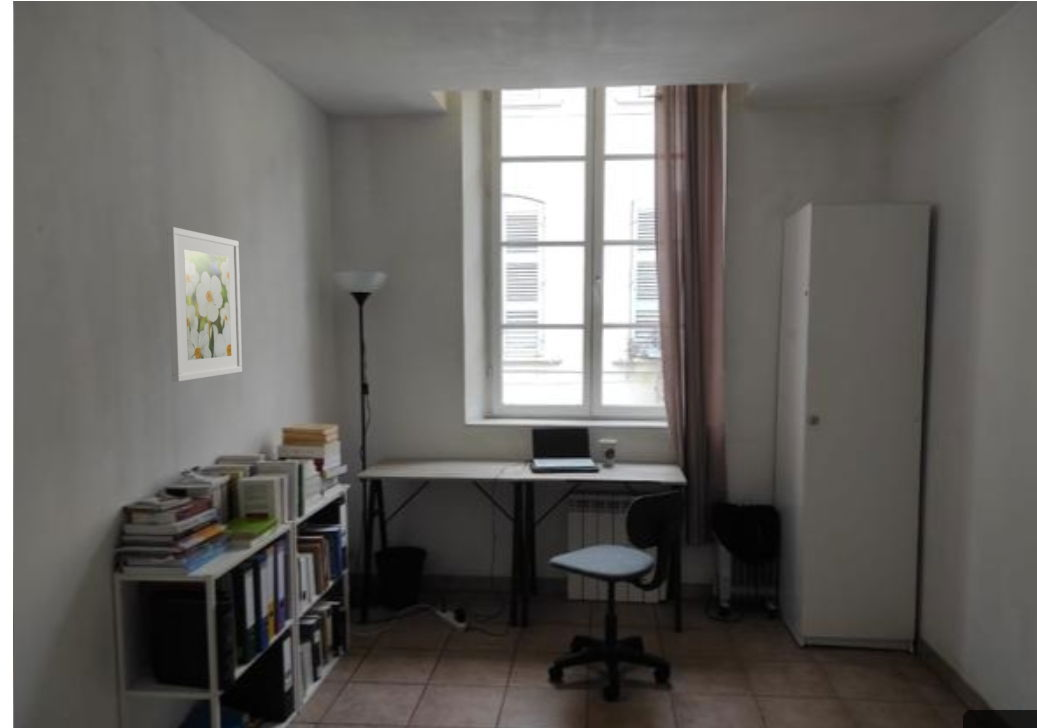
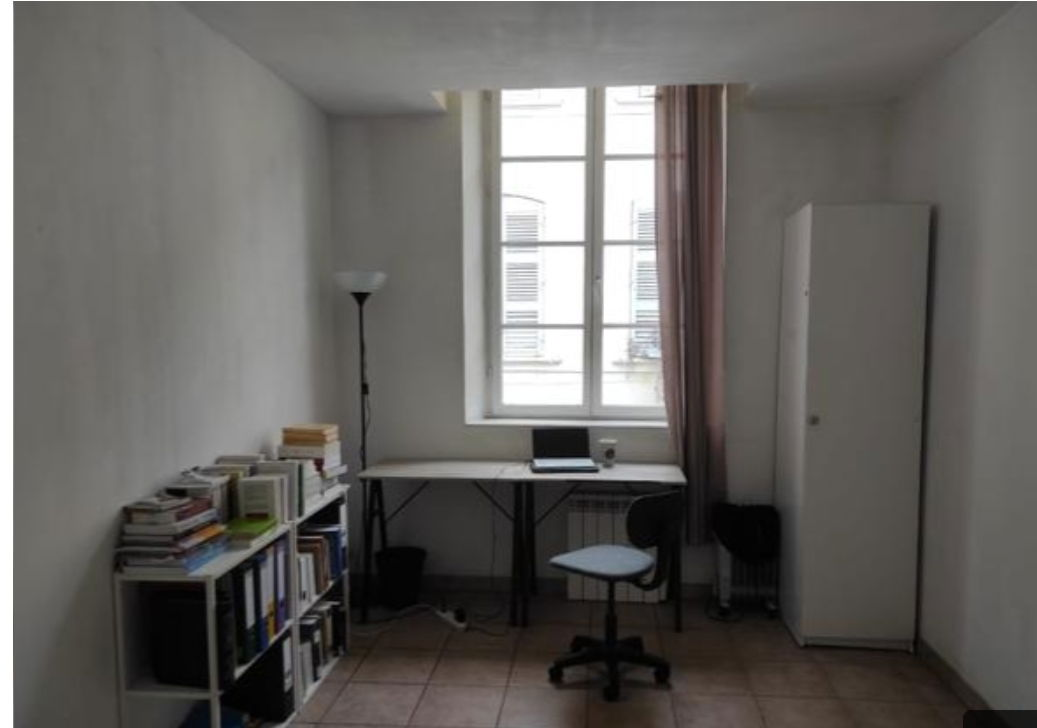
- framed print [166,226,243,383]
